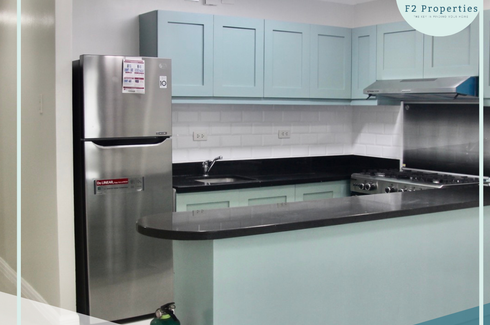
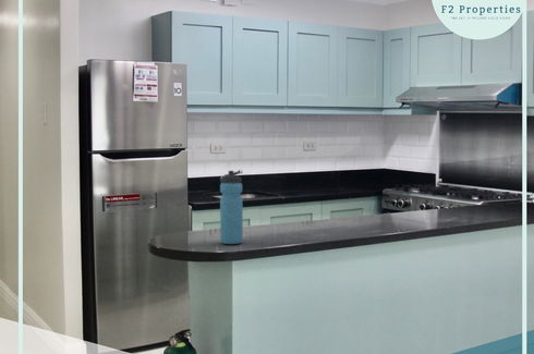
+ water bottle [219,170,244,245]
